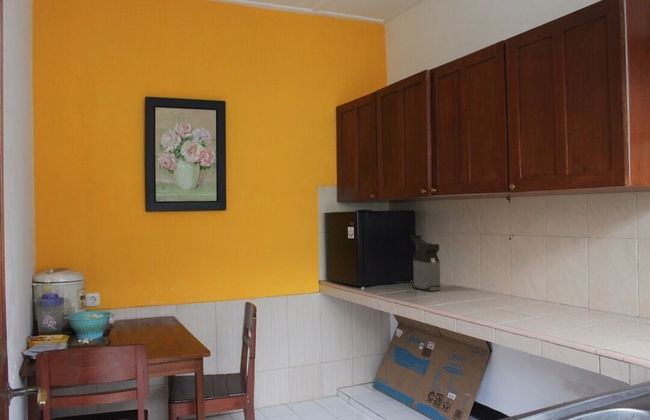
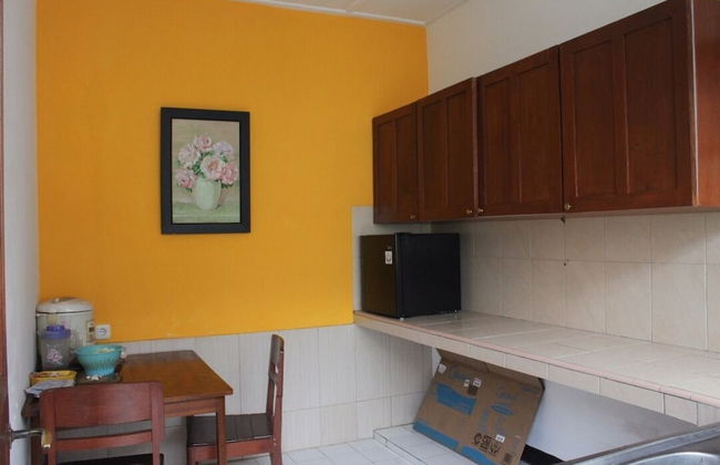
- coffee maker [410,234,441,292]
